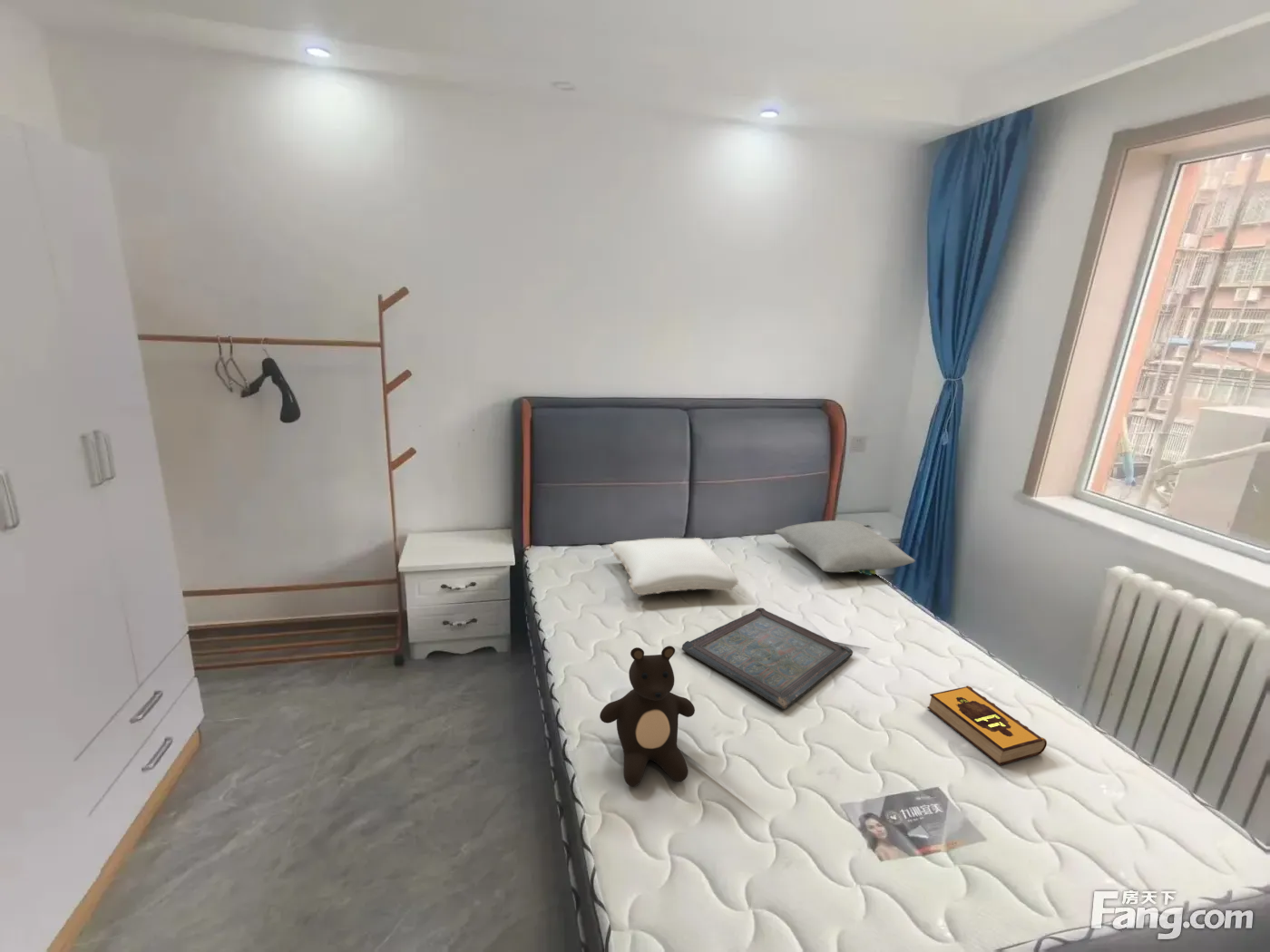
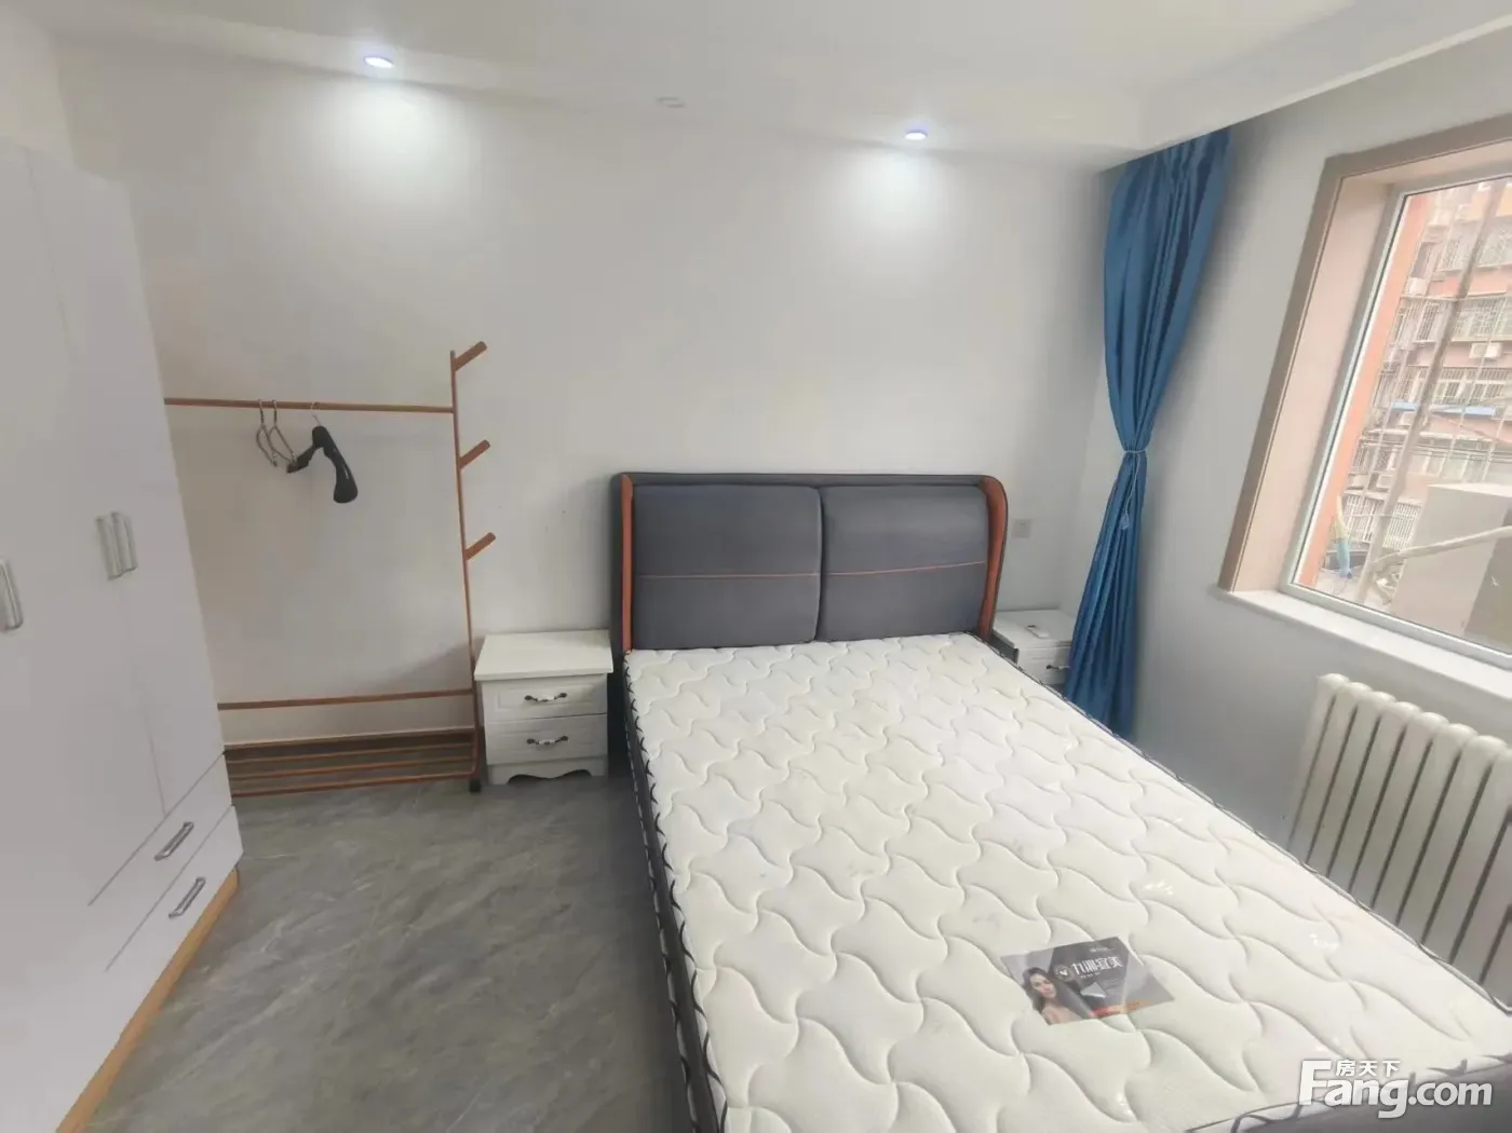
- pillow [609,537,739,597]
- pillow [774,520,916,577]
- hardback book [926,685,1048,766]
- teddy bear [599,645,696,787]
- serving tray [680,607,854,710]
